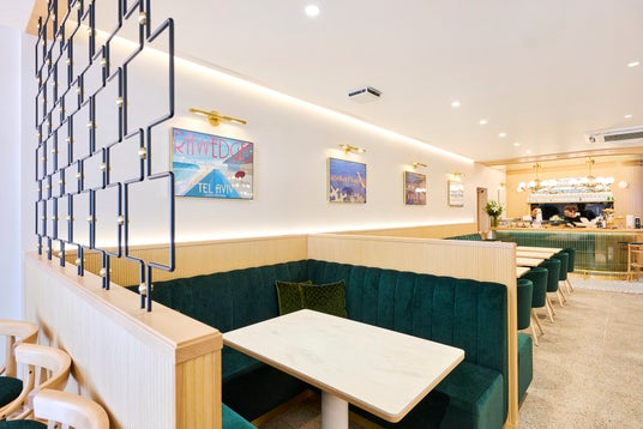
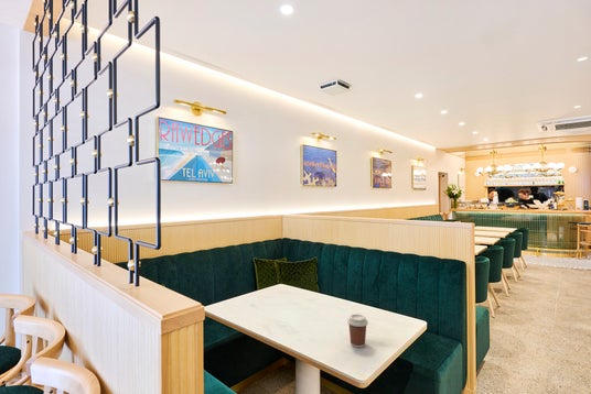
+ coffee cup [346,313,369,349]
